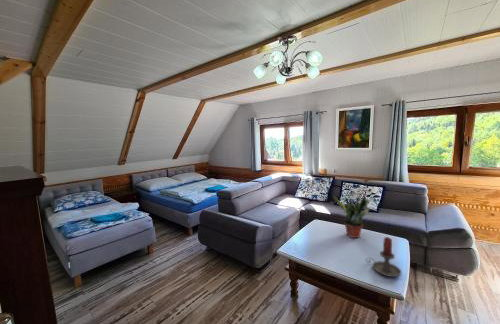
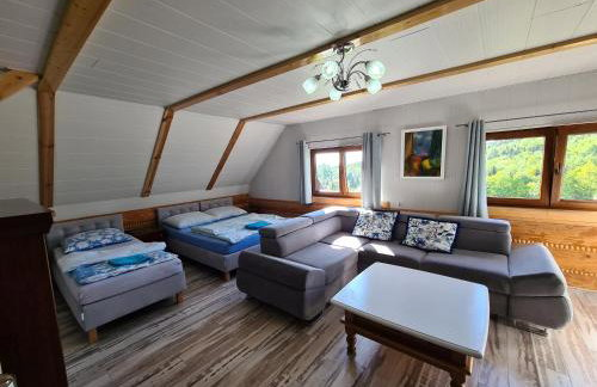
- candle holder [365,236,402,278]
- potted plant [332,190,371,239]
